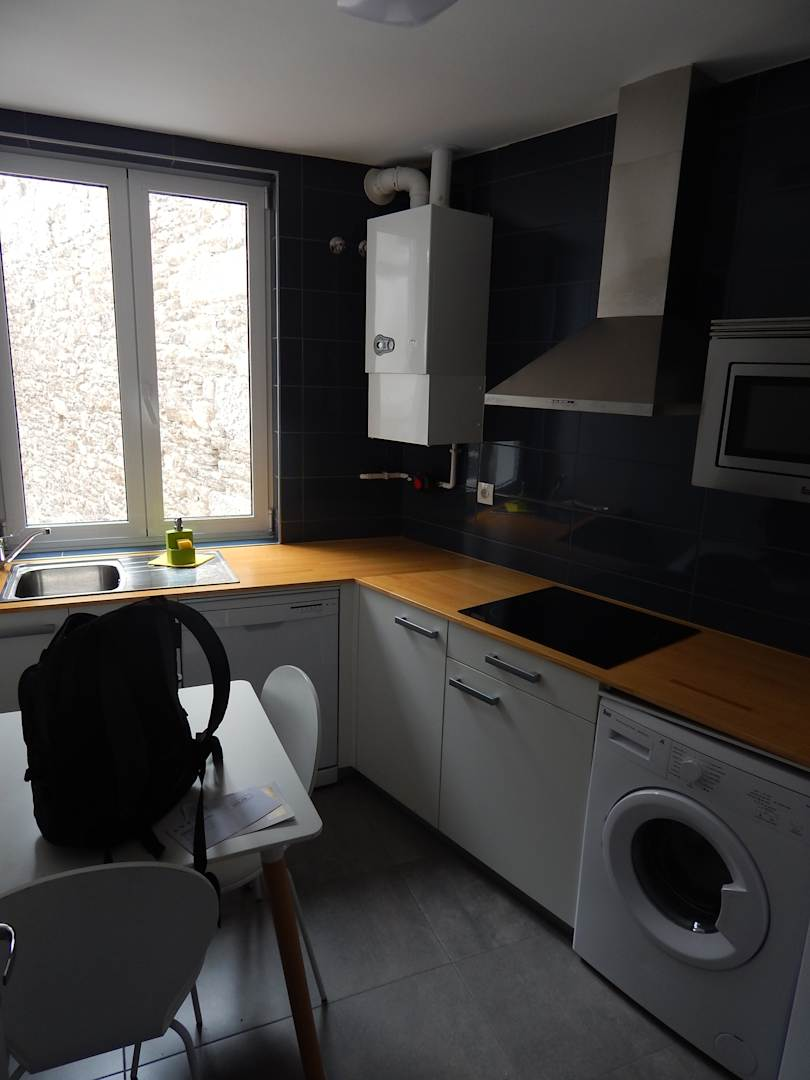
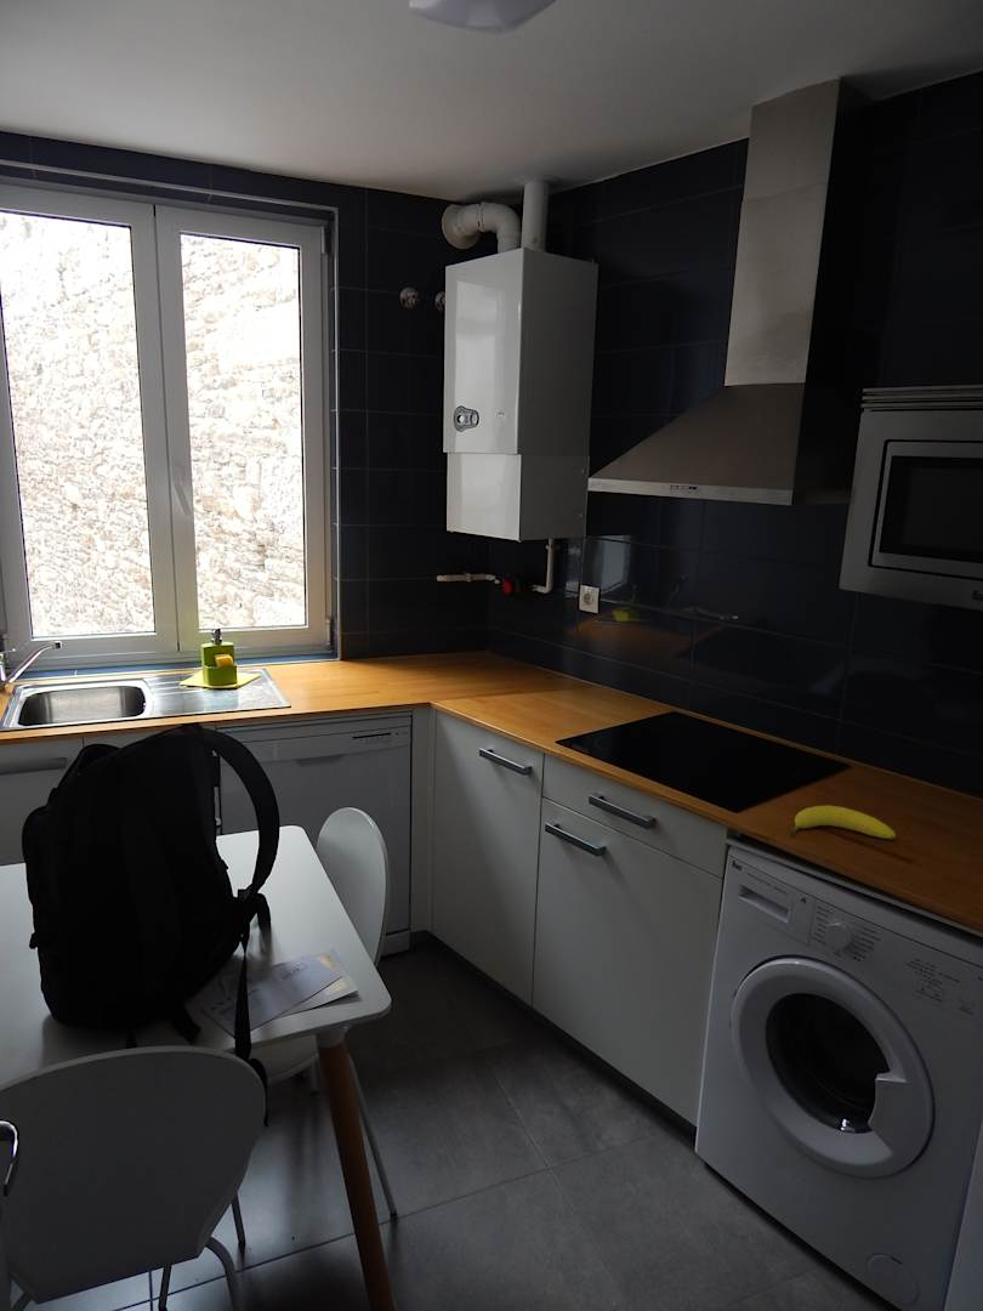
+ fruit [789,805,897,840]
